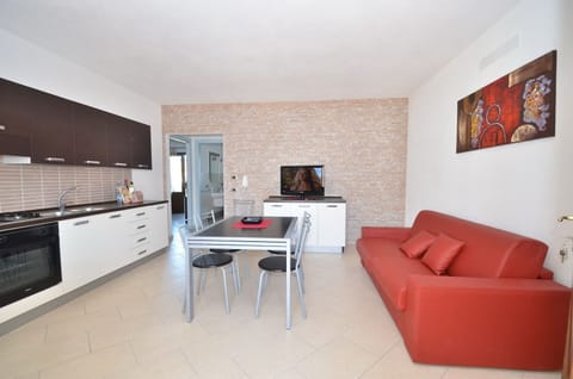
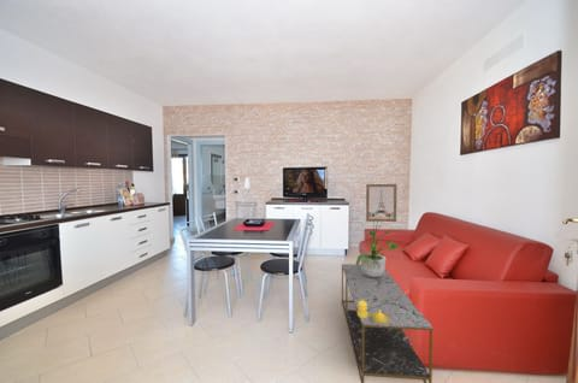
+ coffee table [341,263,434,383]
+ decorative container [358,300,390,323]
+ potted plant [355,219,400,277]
+ wall art [365,183,397,223]
